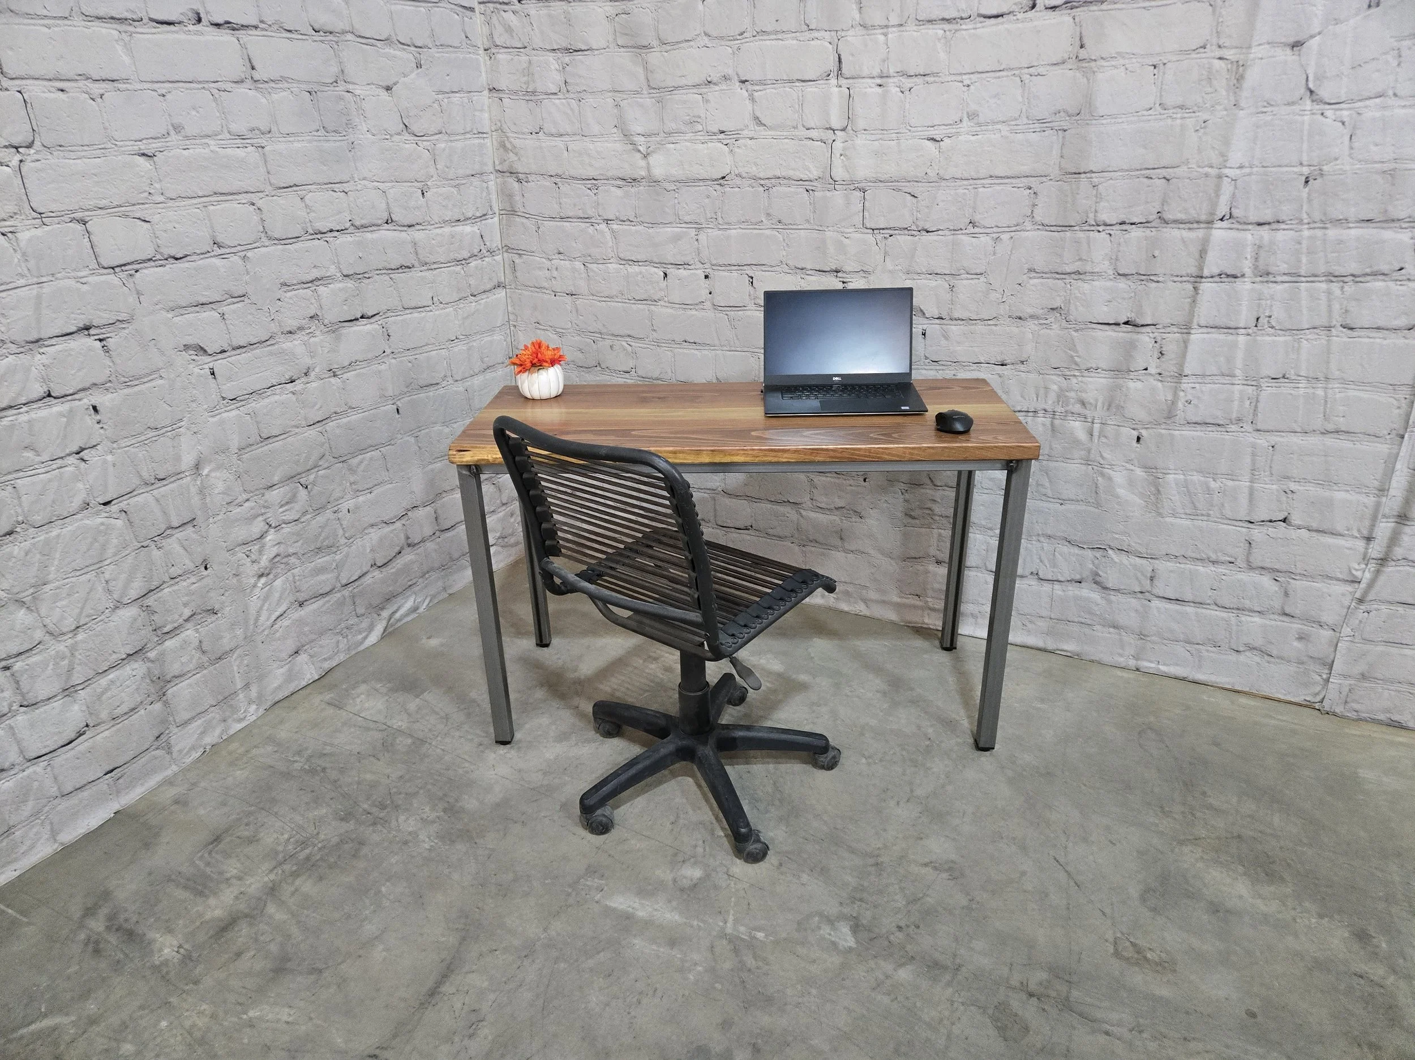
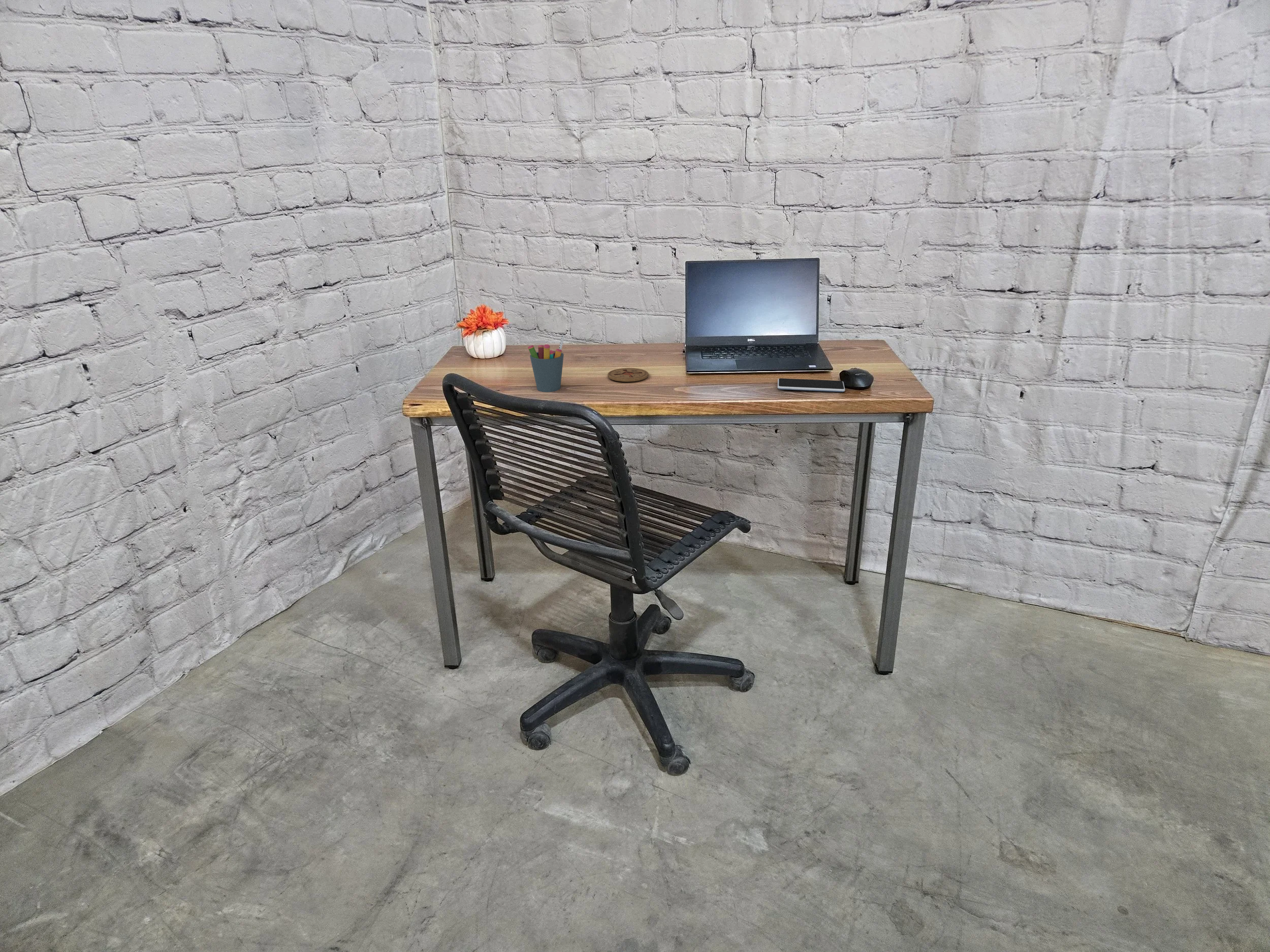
+ smartphone [777,378,845,392]
+ coaster [607,368,649,382]
+ pen holder [527,334,565,392]
